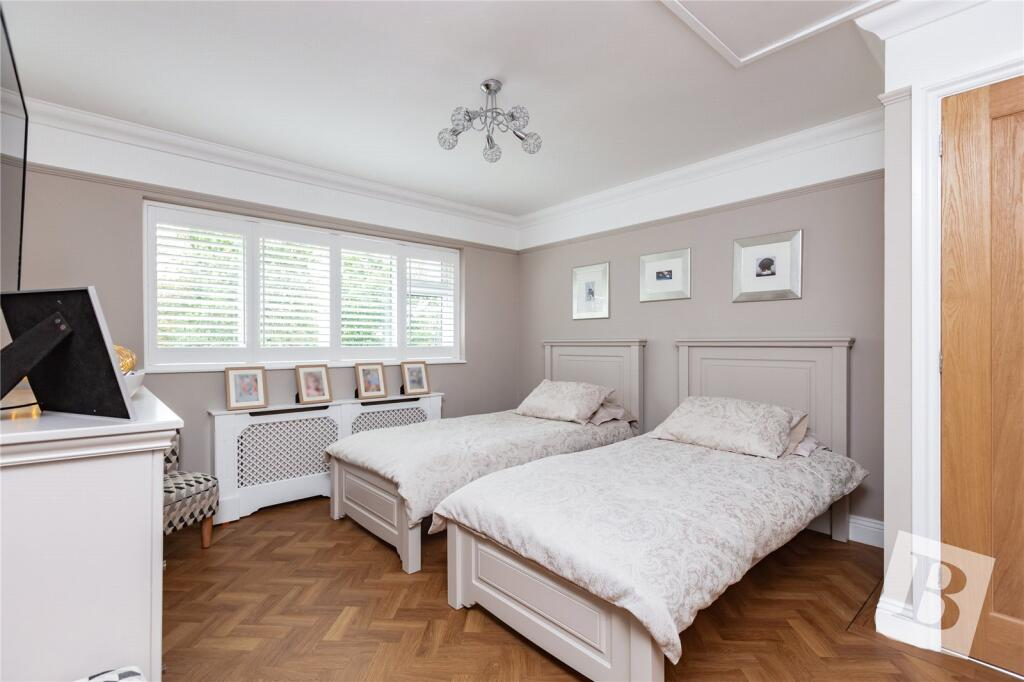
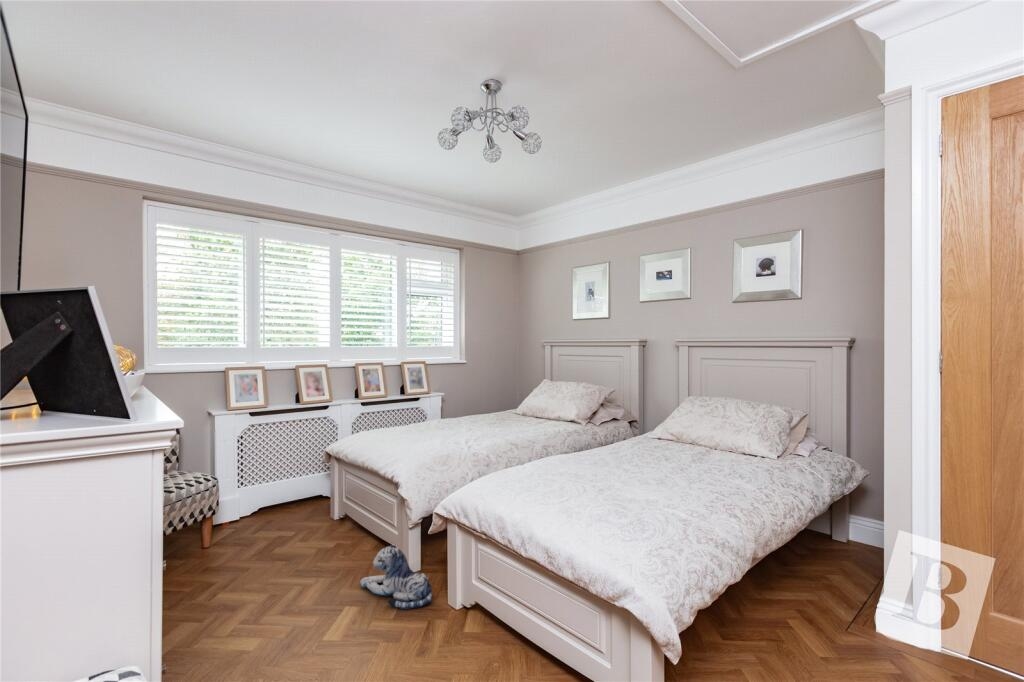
+ plush toy [359,544,434,610]
